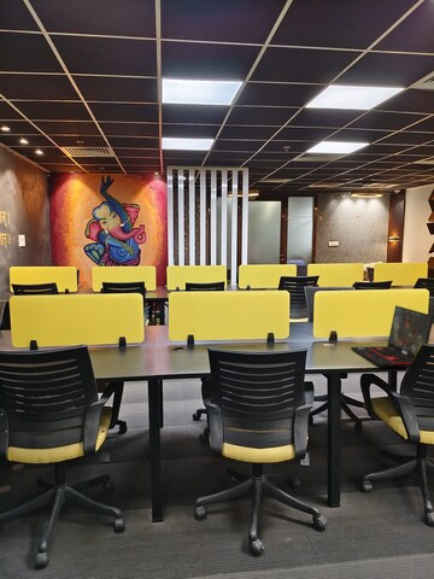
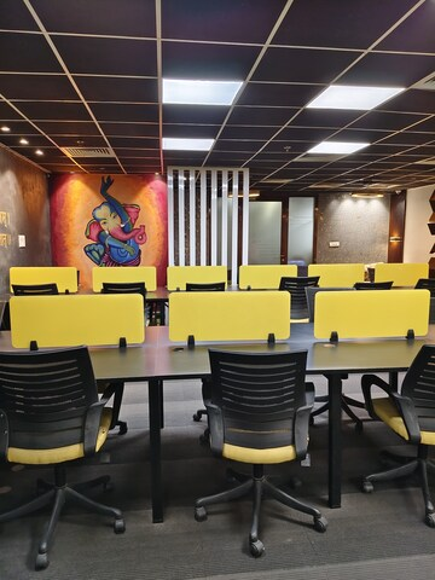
- laptop [350,304,434,368]
